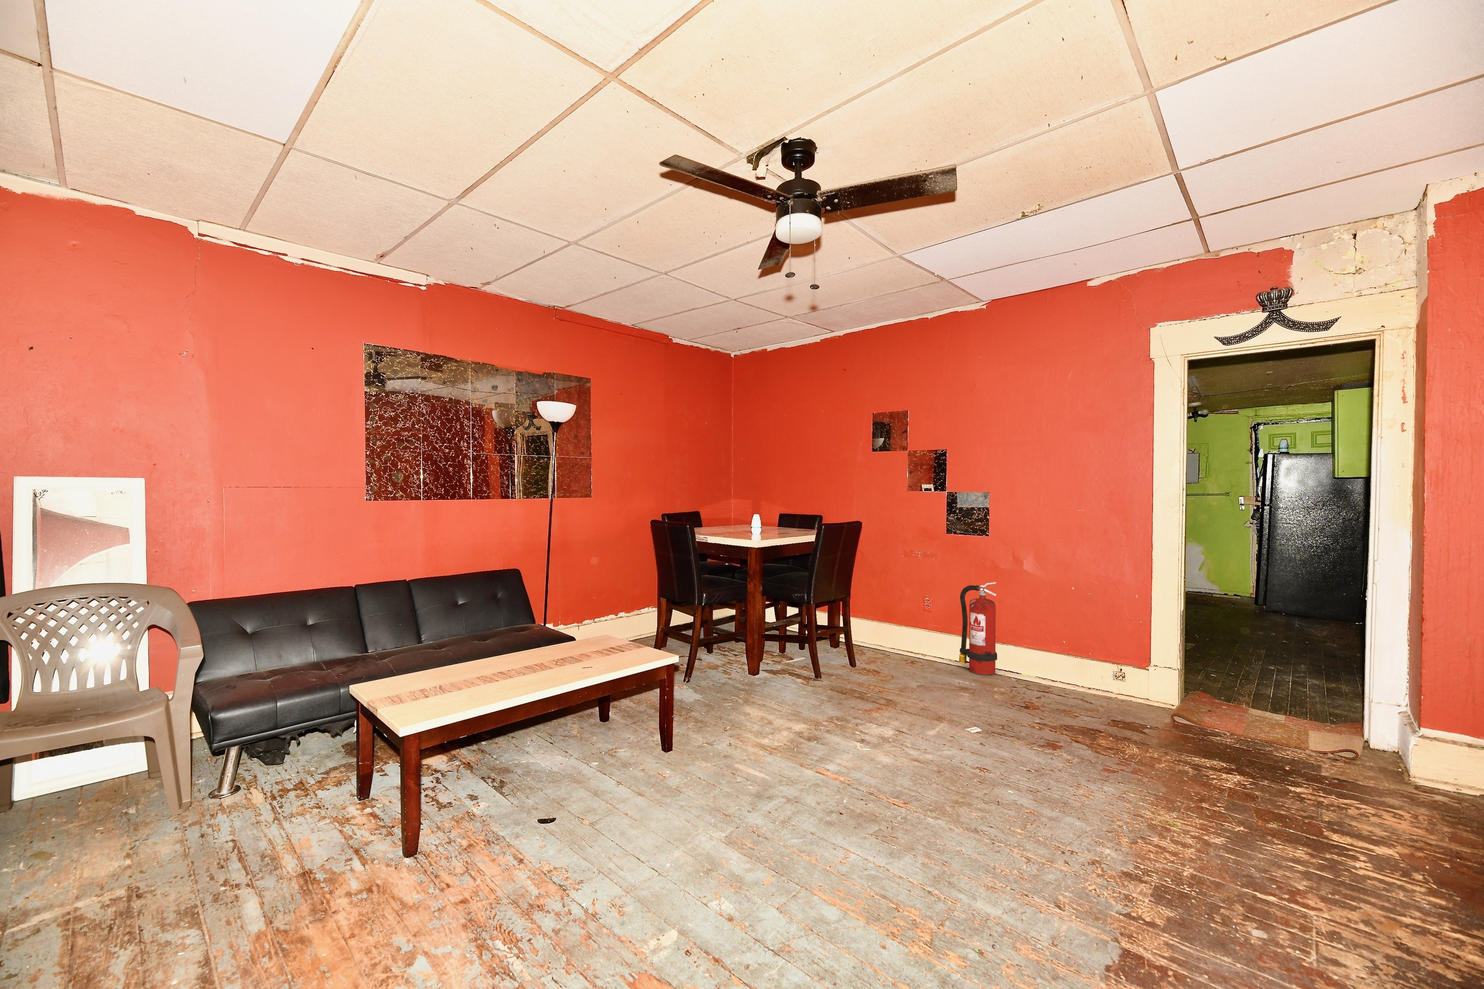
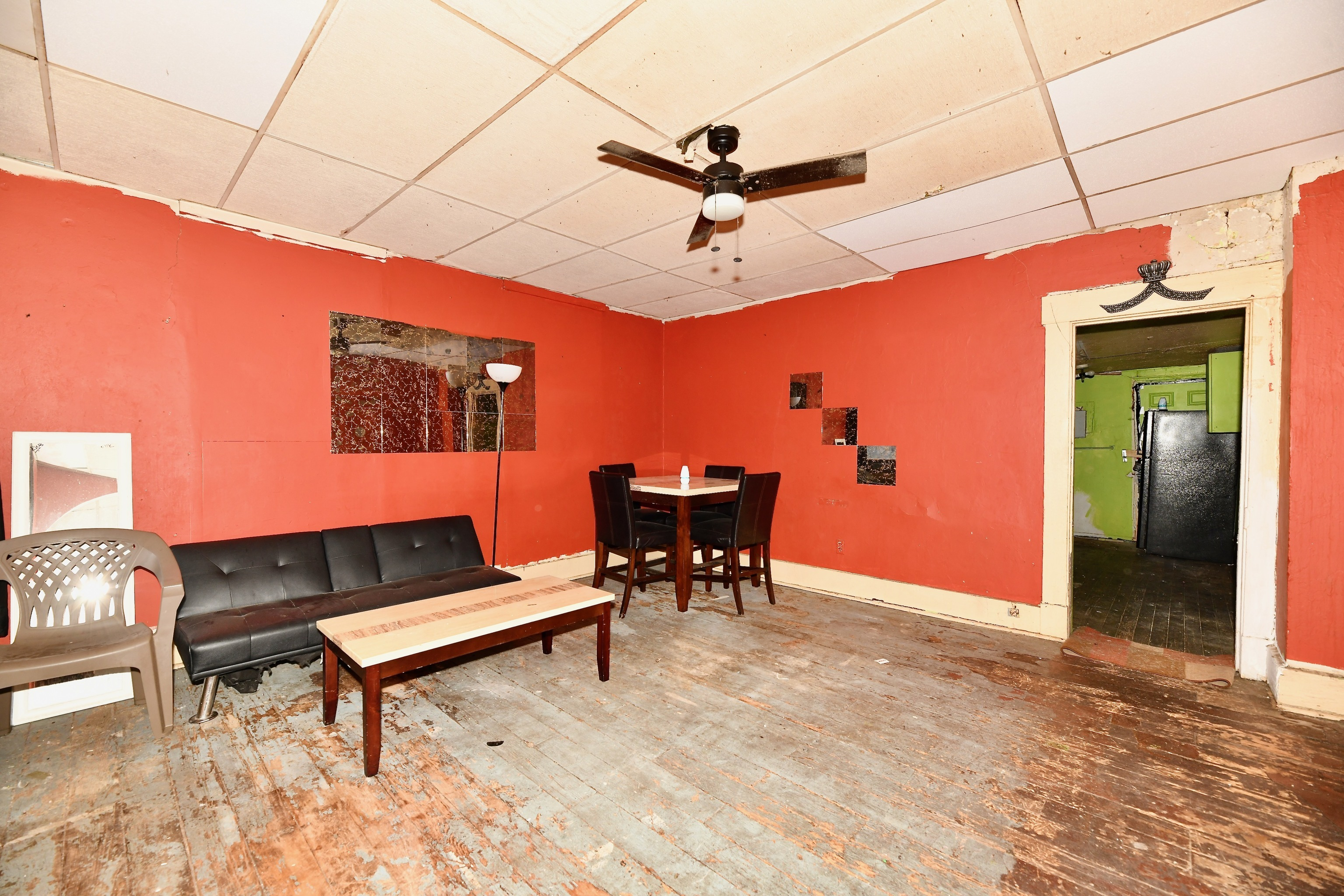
- fire extinguisher [958,582,997,676]
